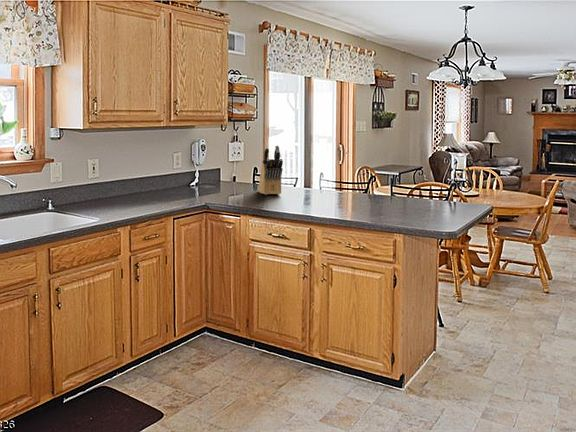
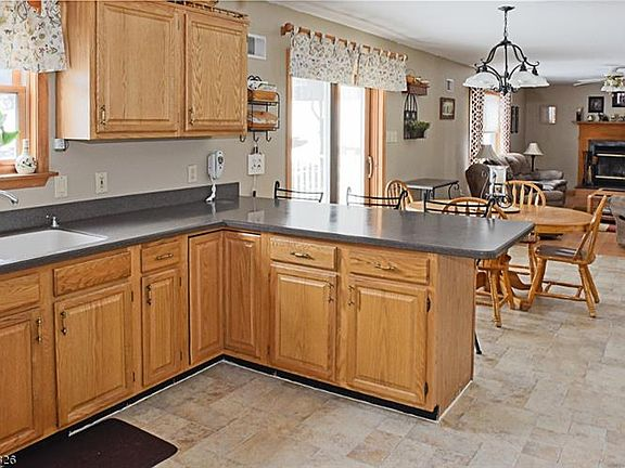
- knife block [257,145,284,196]
